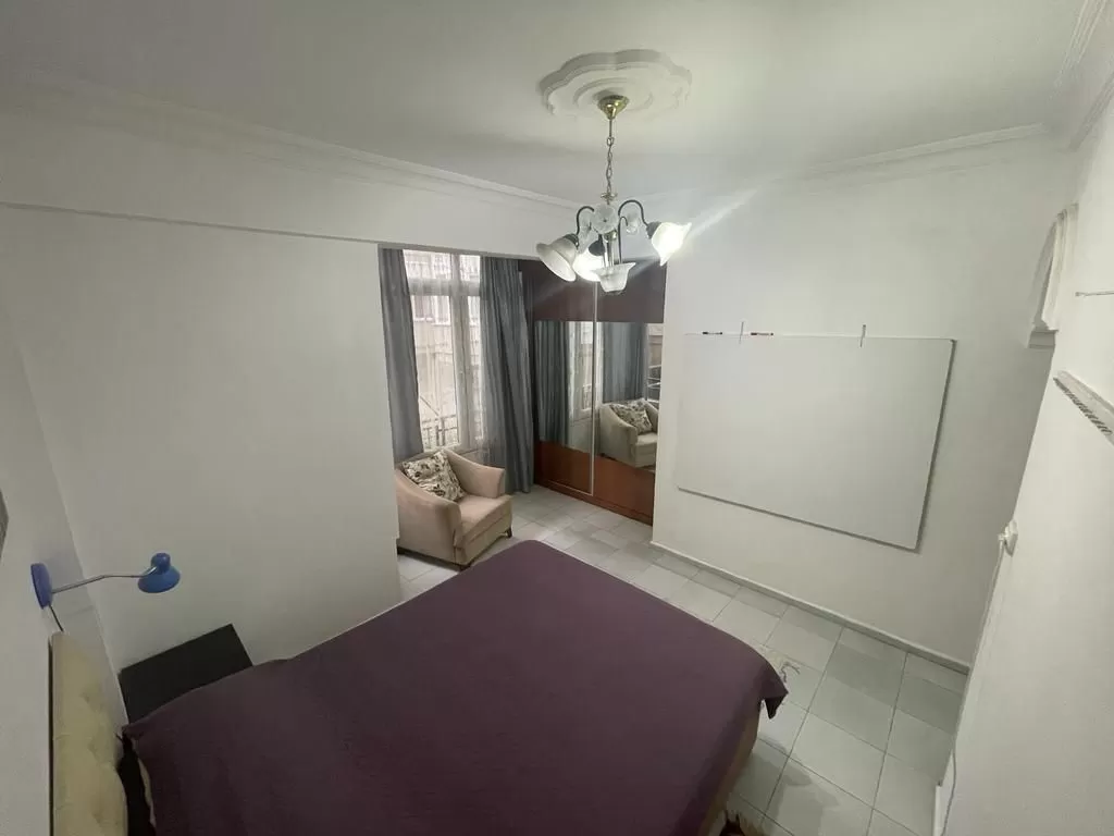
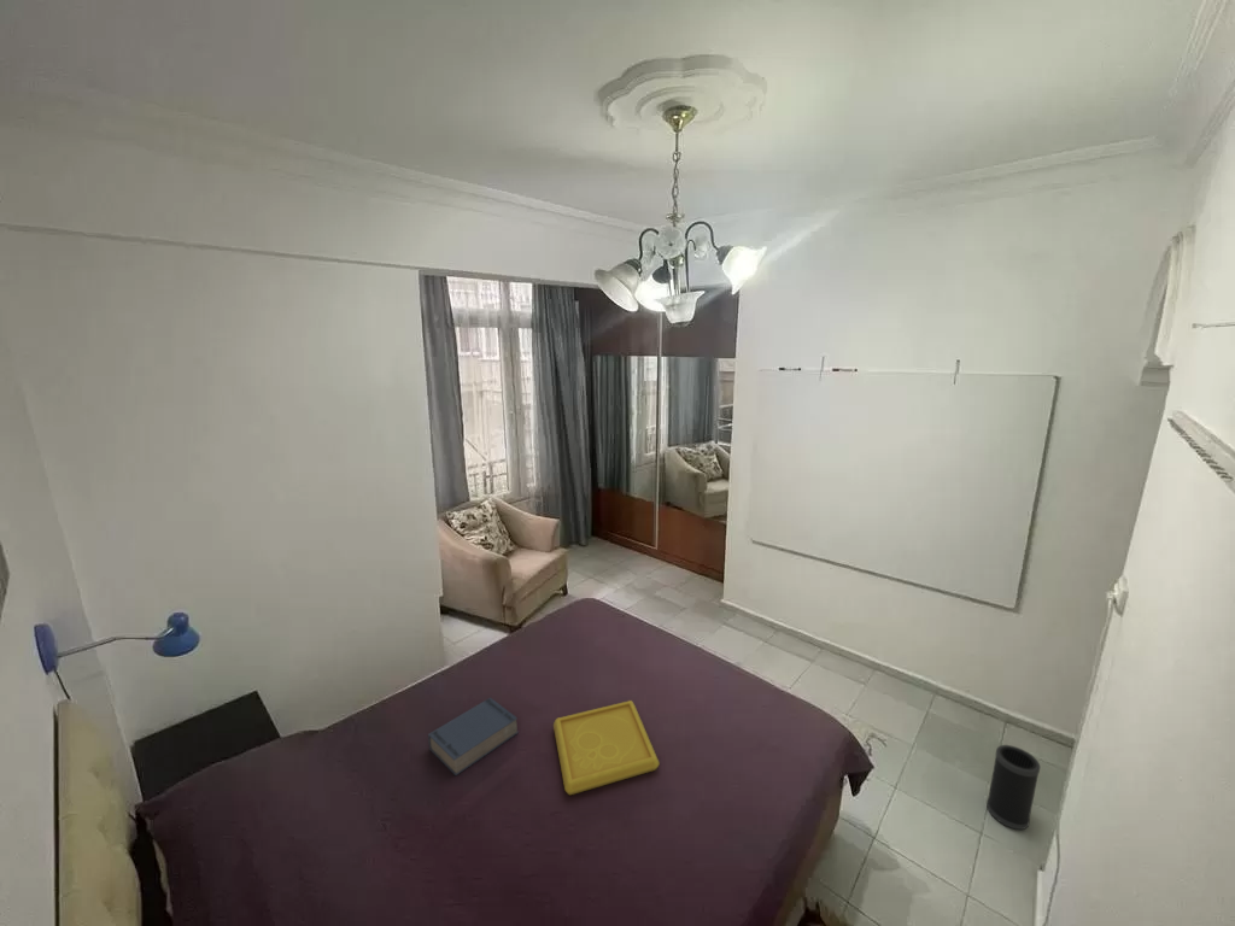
+ serving tray [552,699,660,796]
+ speaker [985,744,1041,831]
+ book [427,696,520,776]
